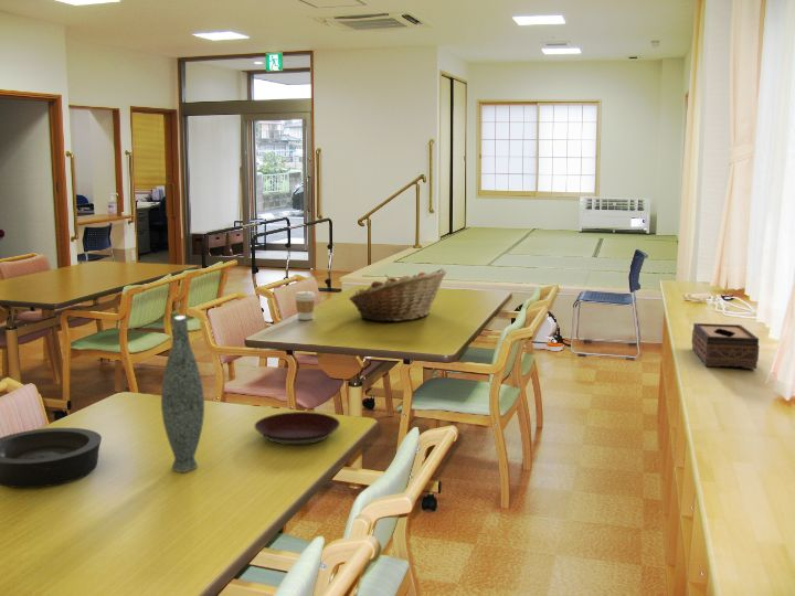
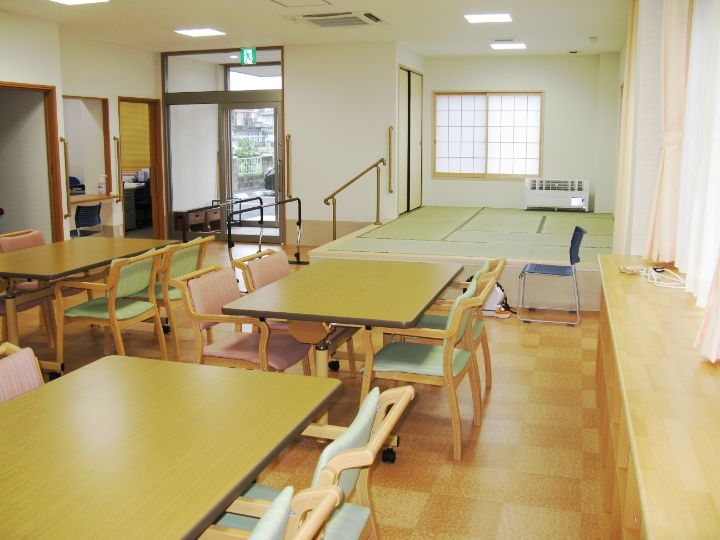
- vase [160,315,205,473]
- fruit basket [348,268,448,322]
- plate [254,411,341,446]
- bowl [0,427,103,489]
- tissue box [690,322,761,370]
- coffee cup [294,290,316,321]
